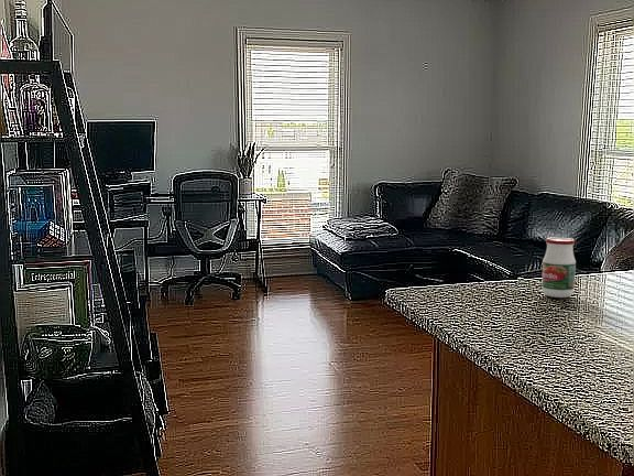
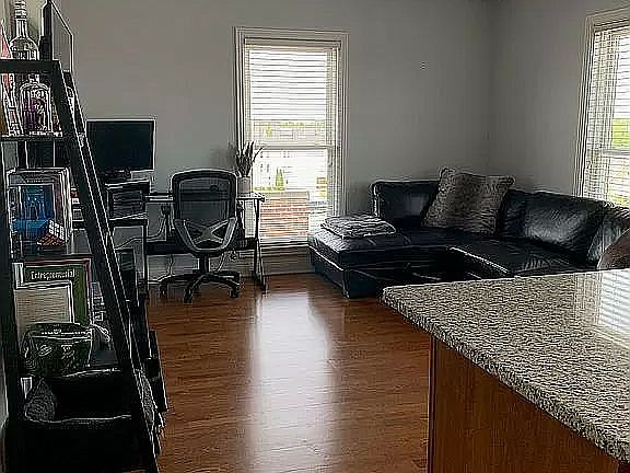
- jar [540,236,577,299]
